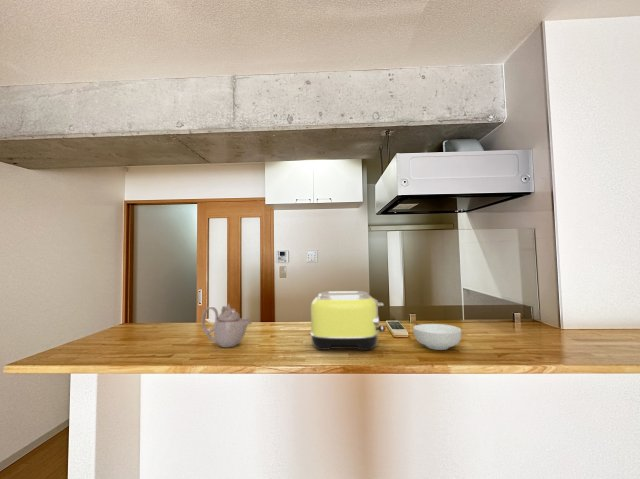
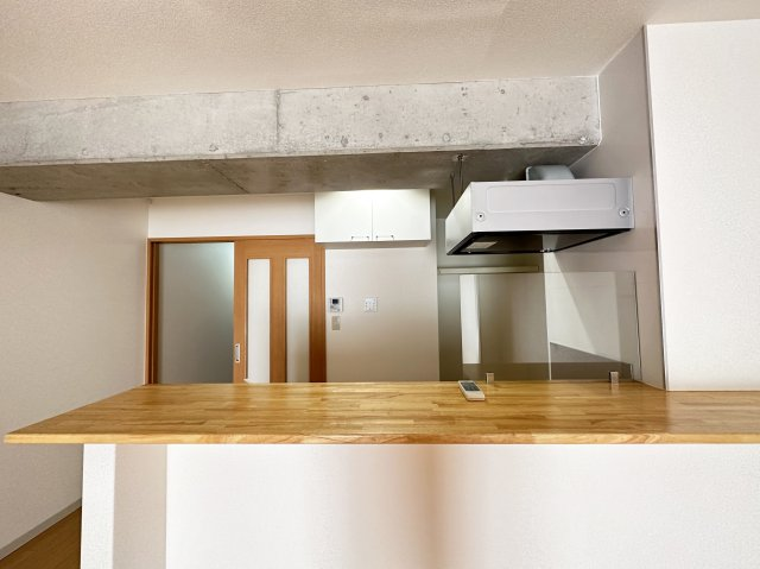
- toaster [309,290,386,351]
- cereal bowl [412,323,463,351]
- teapot [200,303,252,348]
